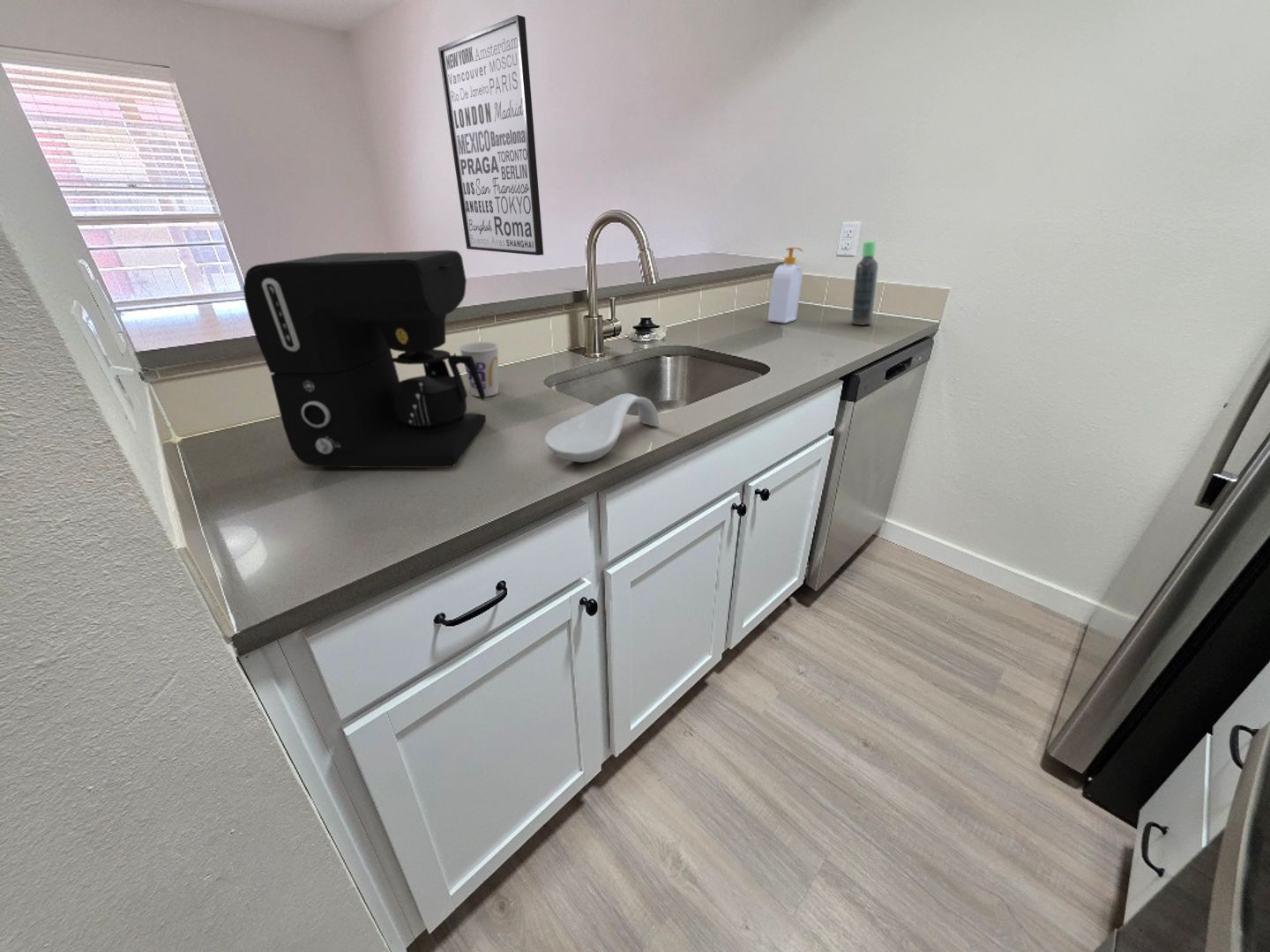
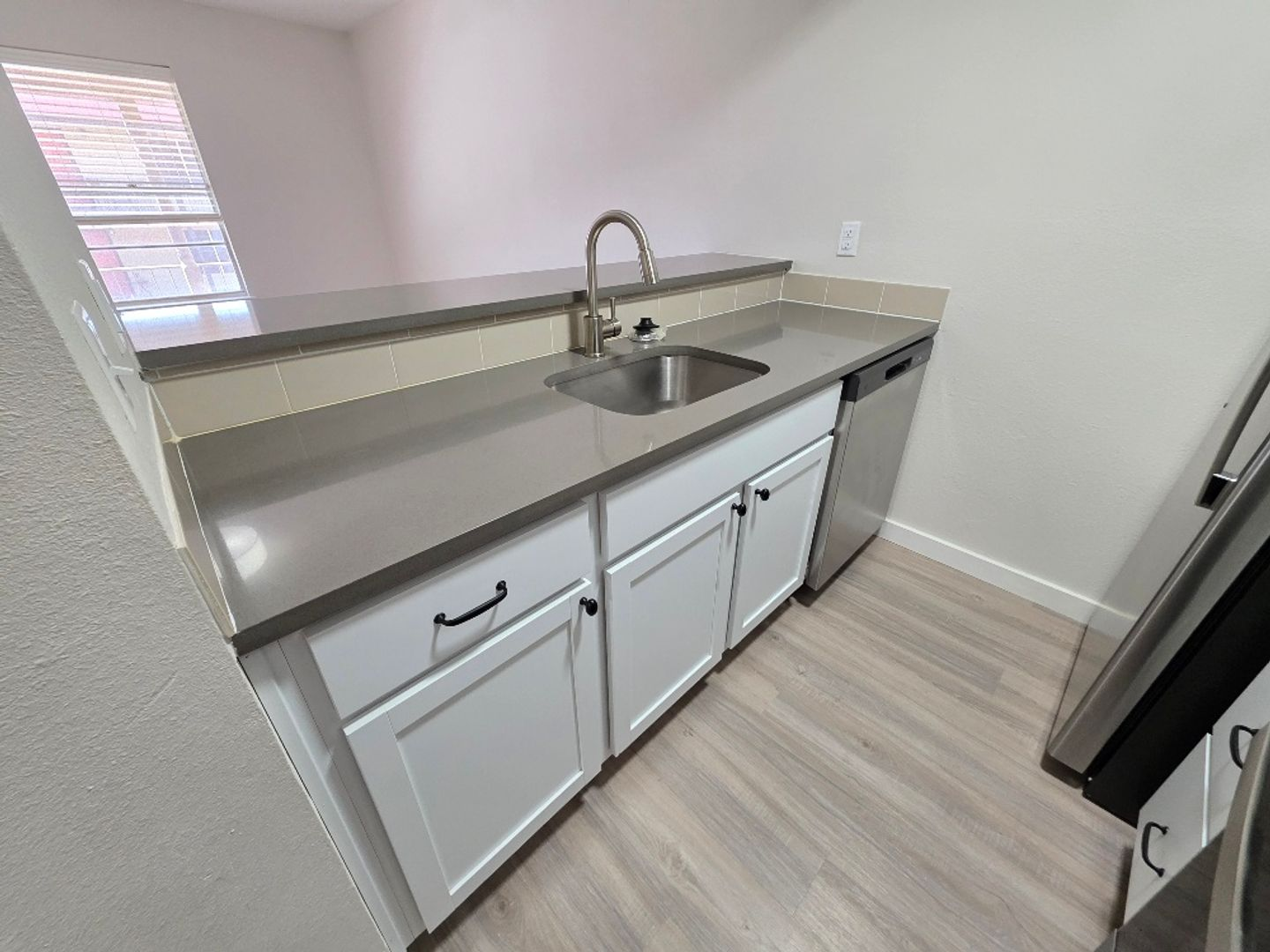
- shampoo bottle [850,241,879,326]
- wall art [437,14,544,257]
- cup [458,341,499,398]
- coffee maker [243,249,487,469]
- spoon rest [544,393,660,463]
- soap bottle [767,247,803,324]
